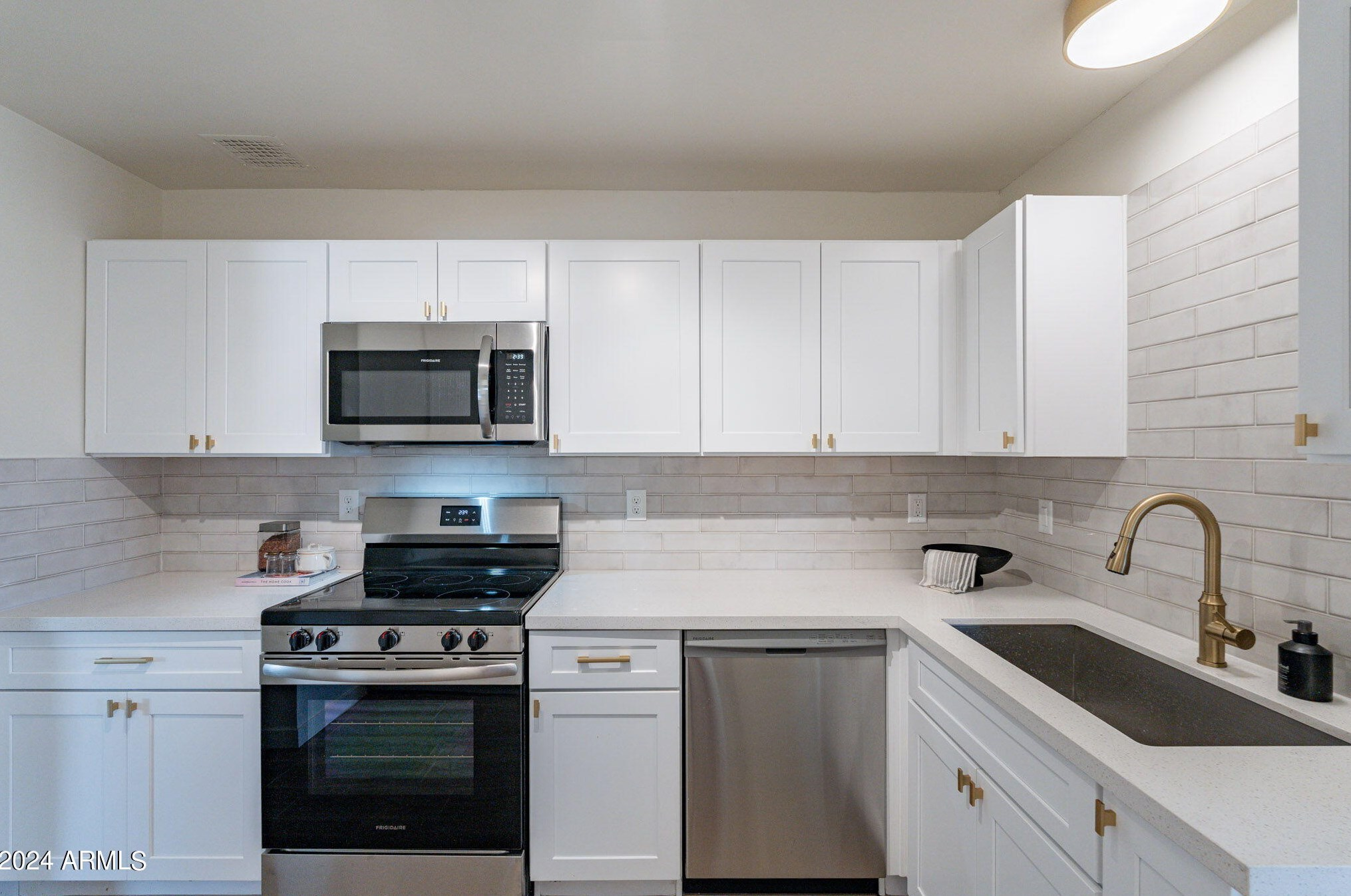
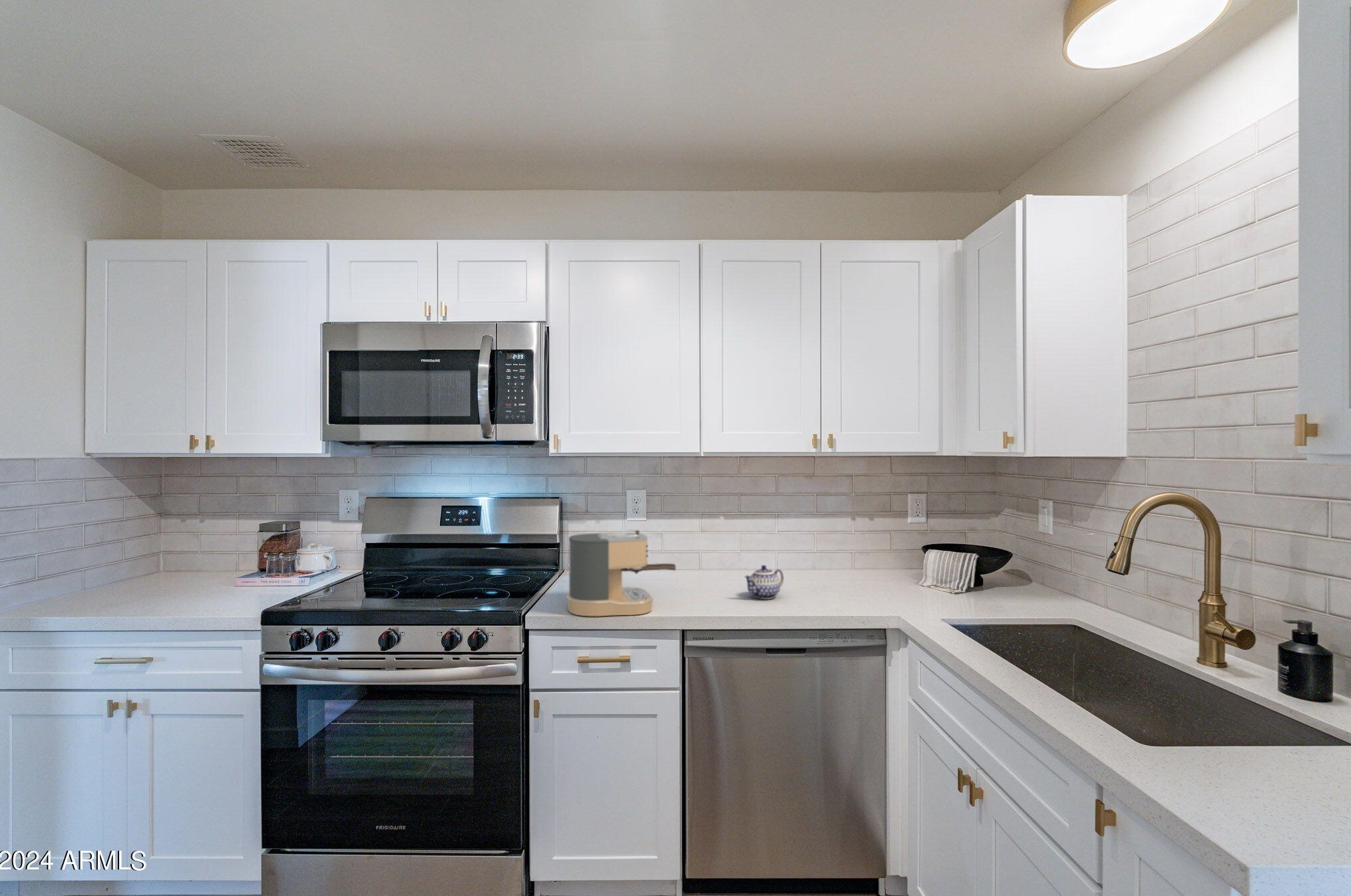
+ coffee maker [566,529,677,617]
+ teapot [744,564,785,600]
